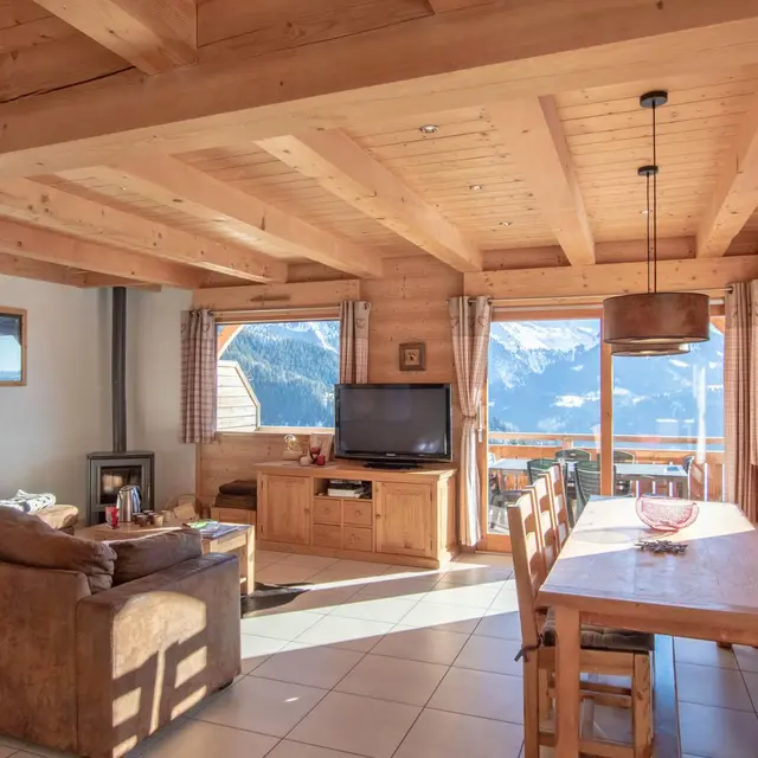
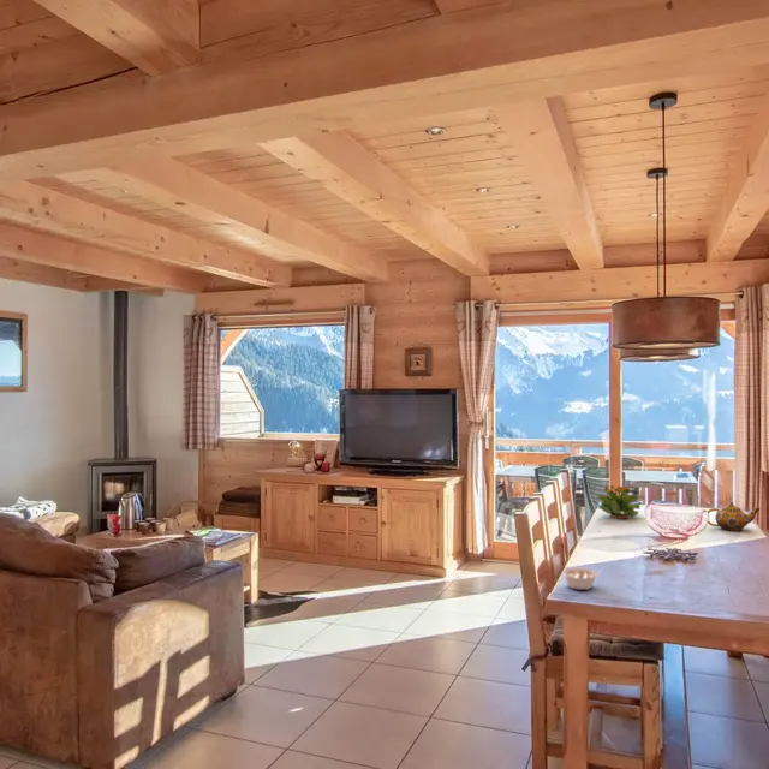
+ legume [561,567,600,591]
+ potted flower [595,483,642,520]
+ teapot [707,501,762,532]
